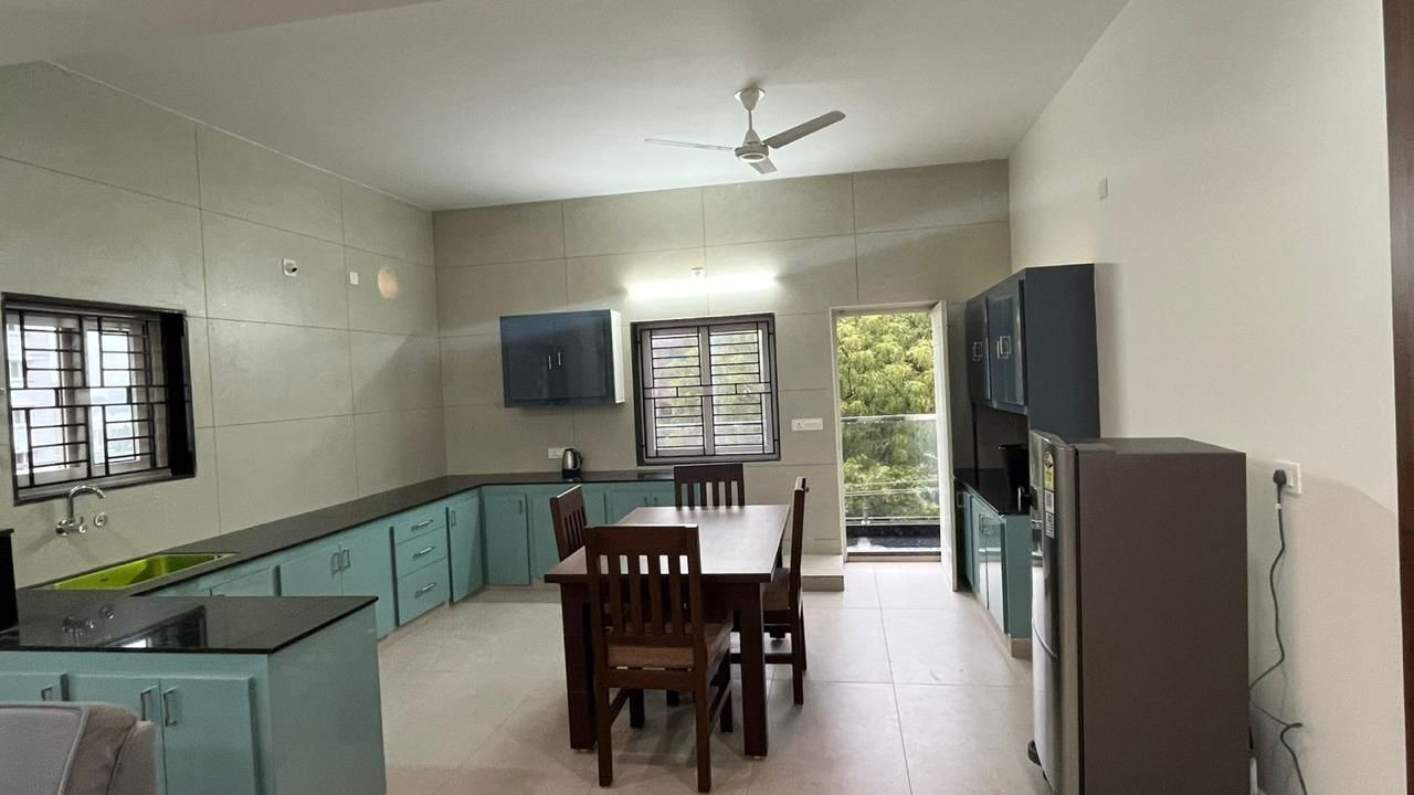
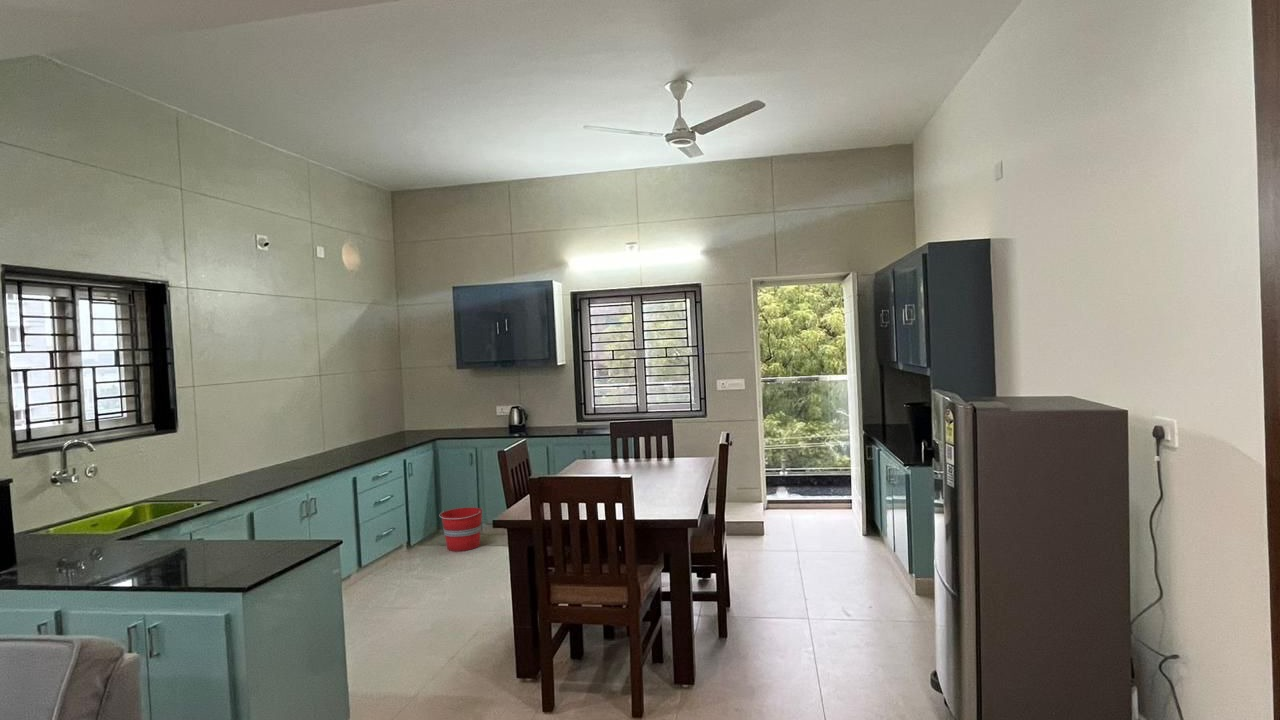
+ bucket [438,507,483,552]
